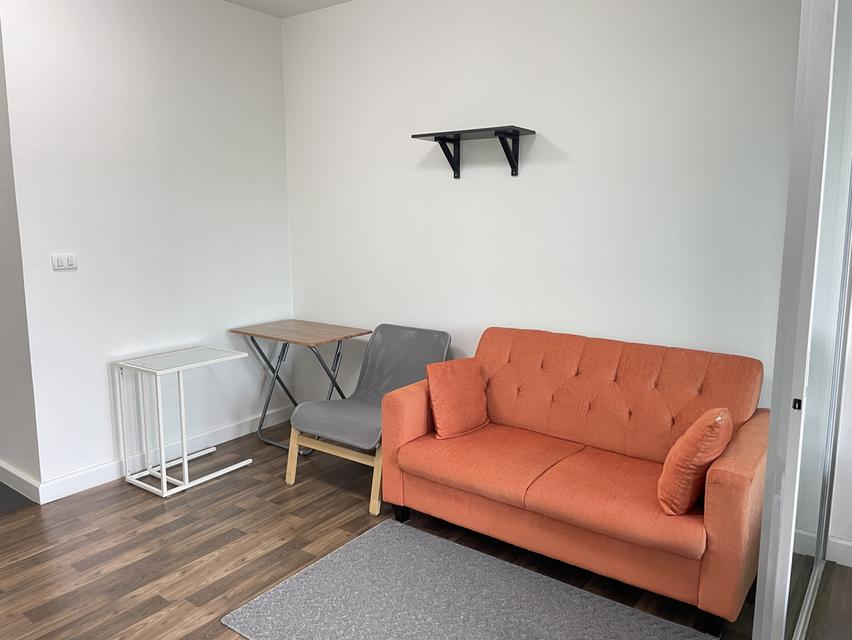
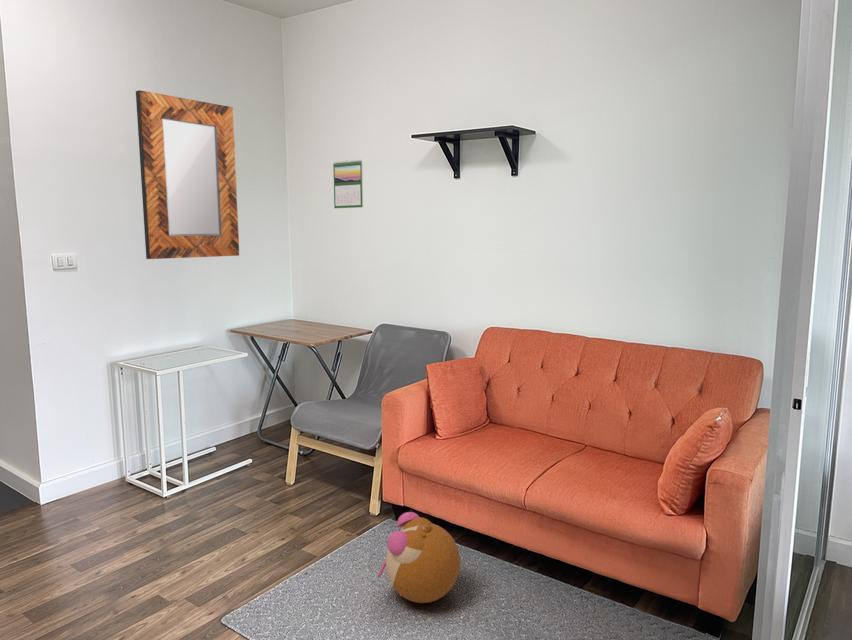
+ calendar [332,159,364,209]
+ plush toy [377,511,461,604]
+ home mirror [135,89,240,260]
